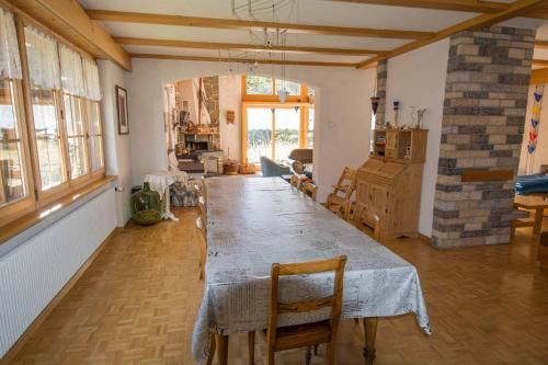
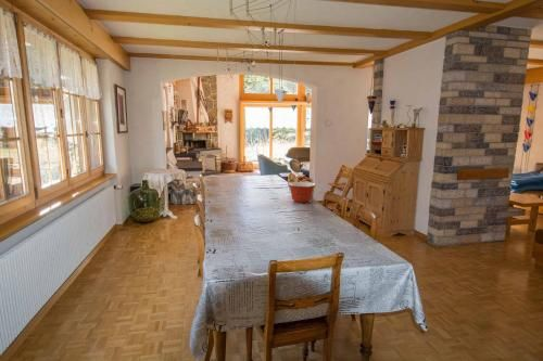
+ mixing bowl [287,181,316,204]
